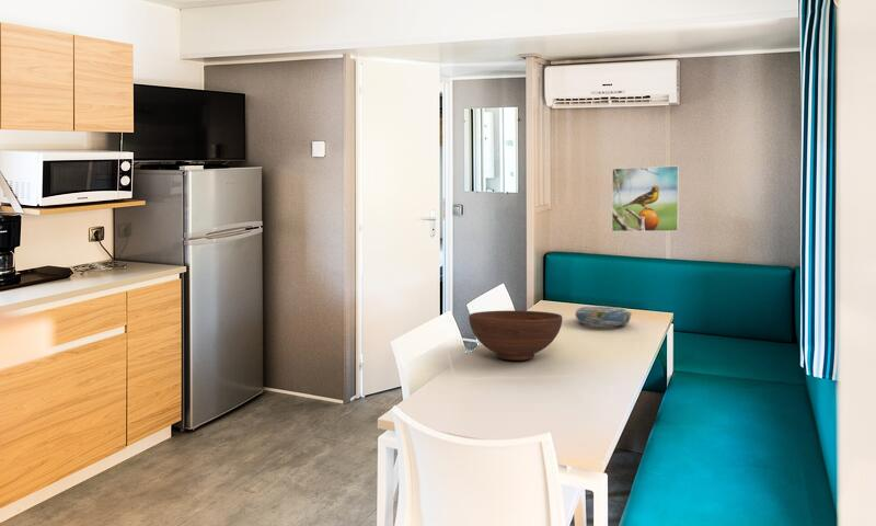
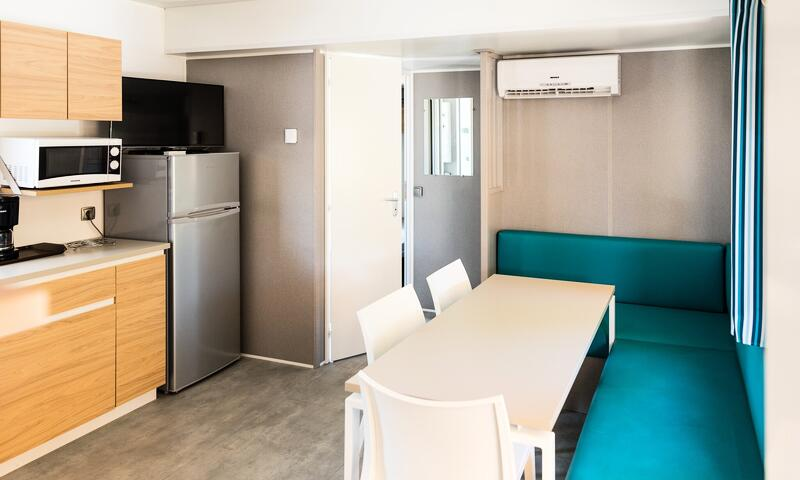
- fruit bowl [468,310,564,362]
- decorative bowl [574,305,633,328]
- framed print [611,164,680,232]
